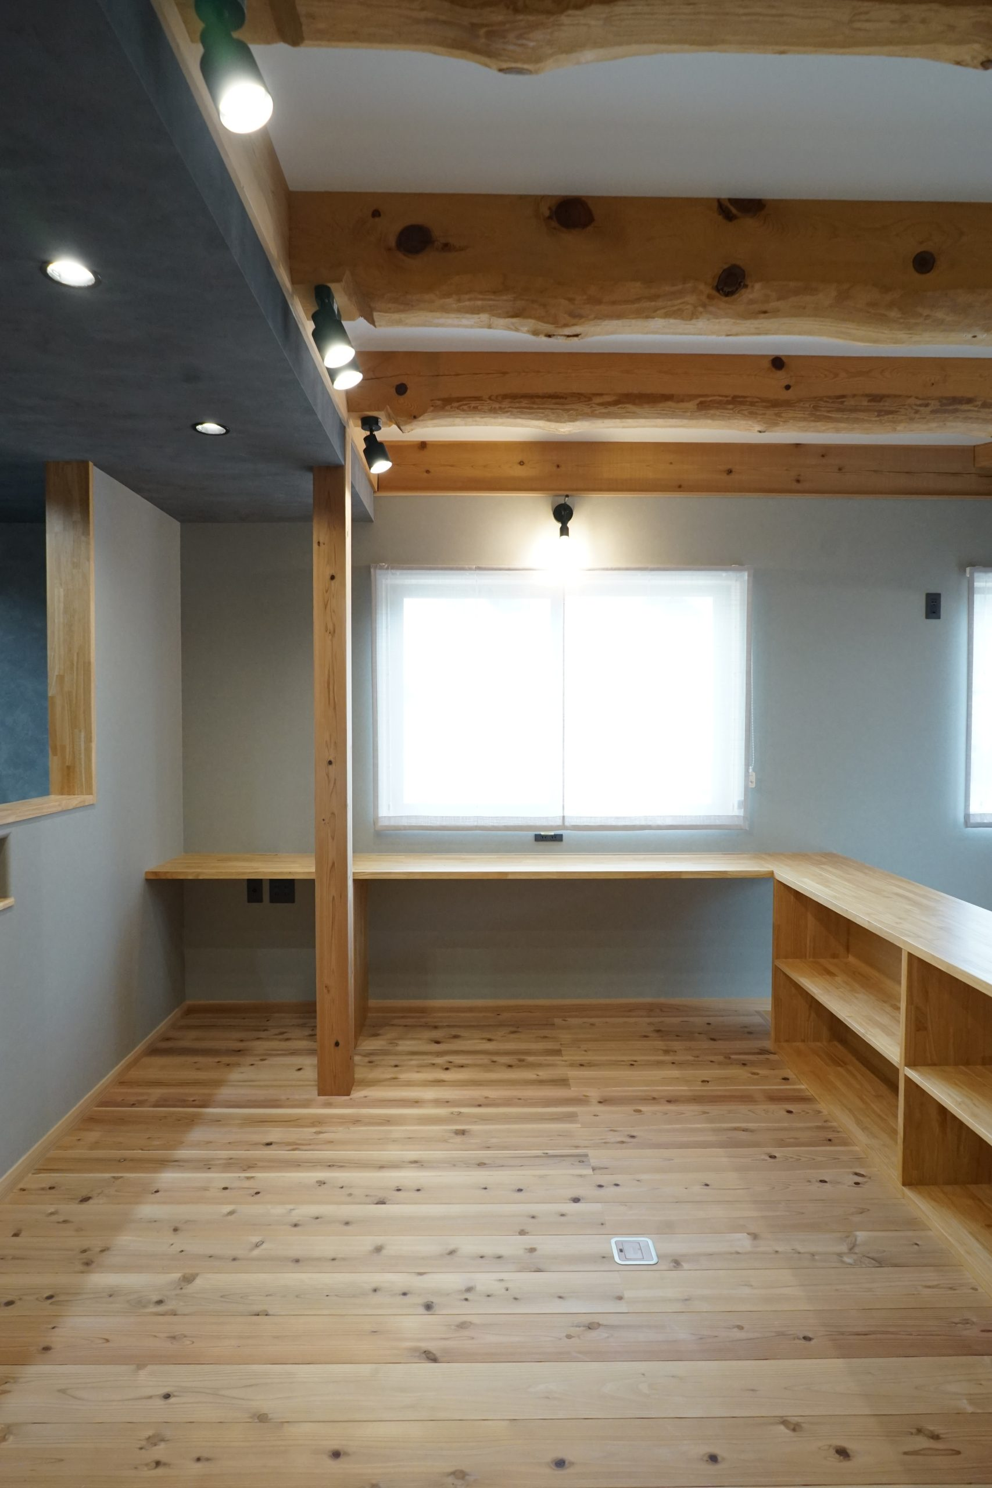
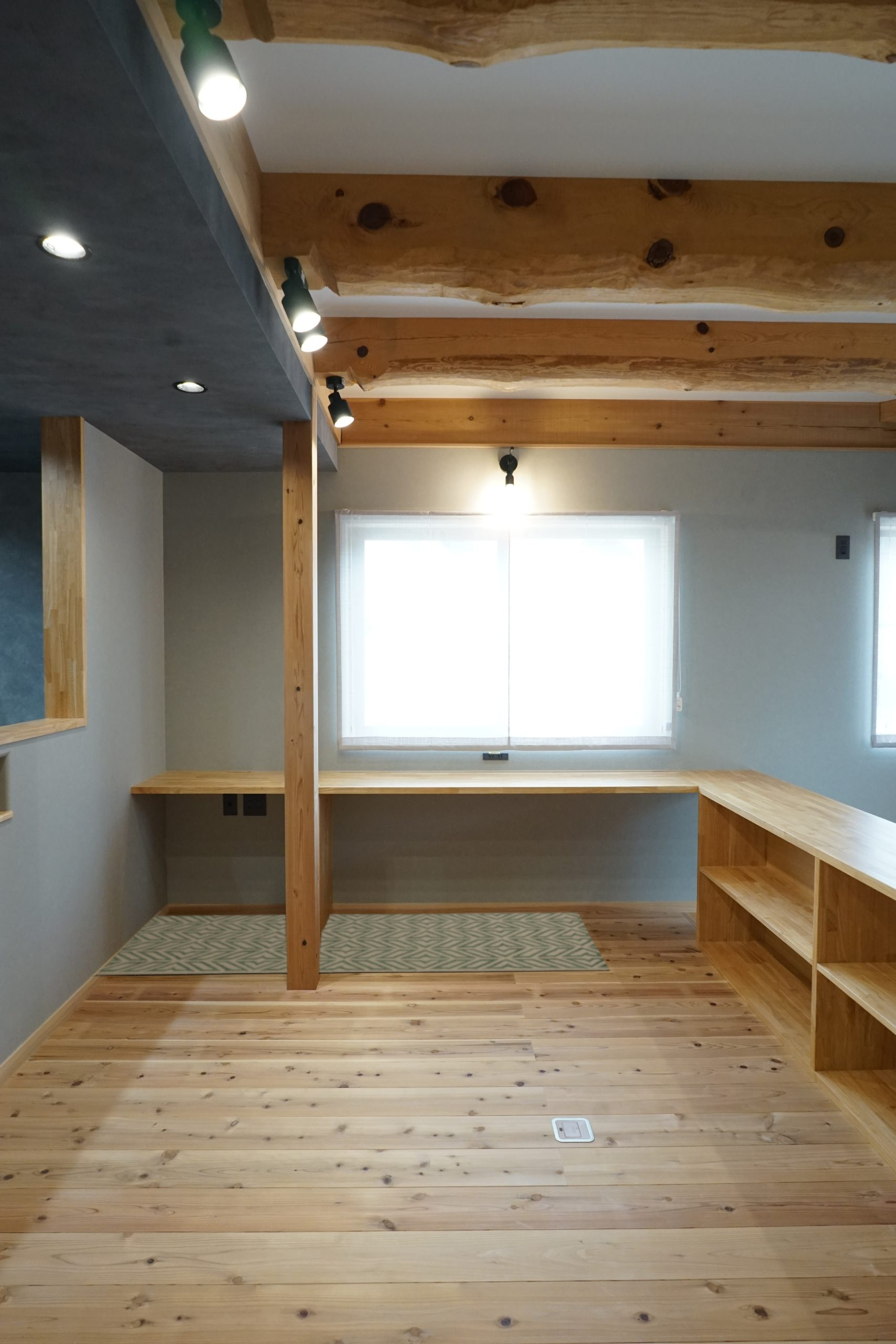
+ rug [96,912,610,975]
